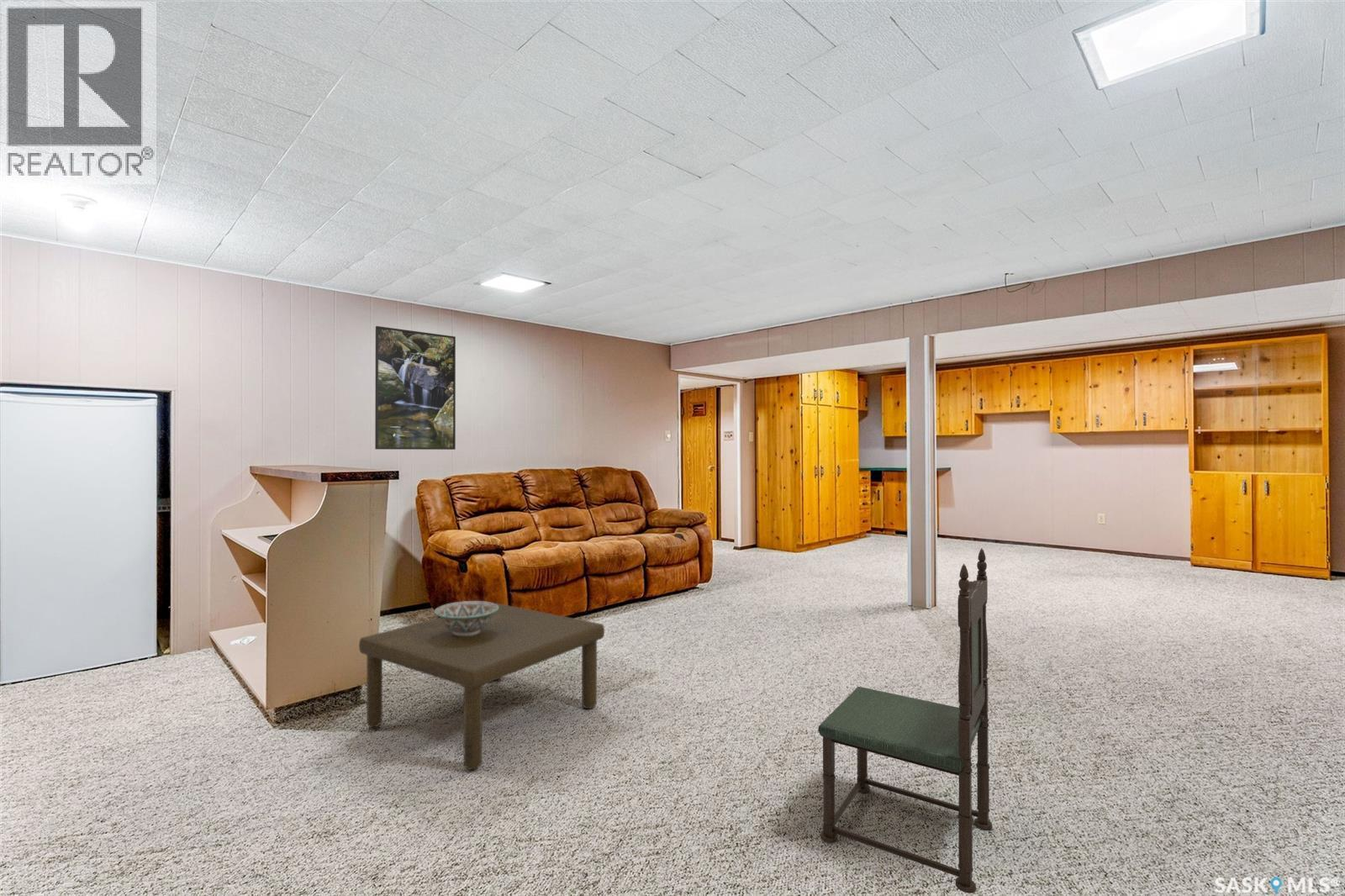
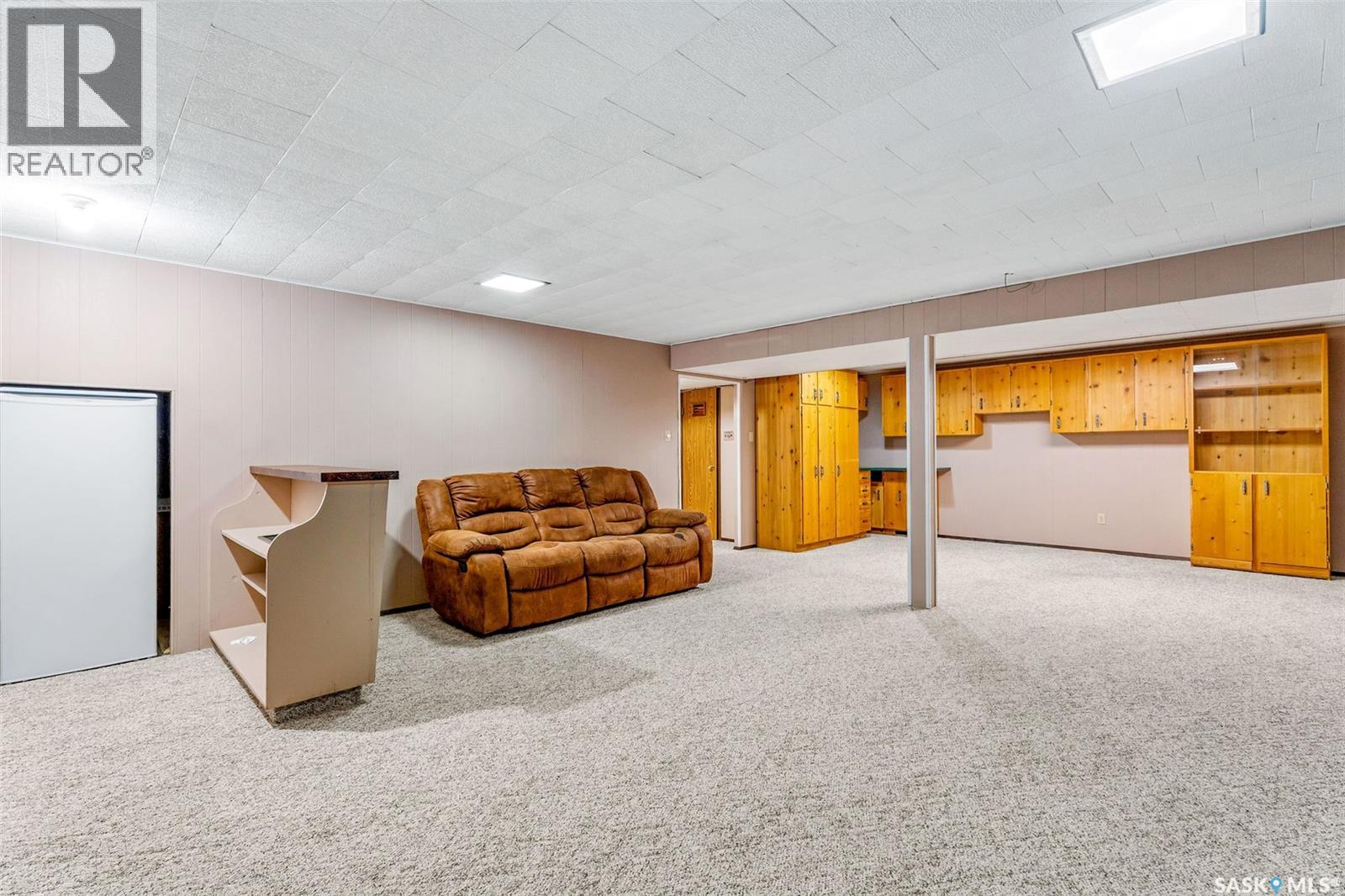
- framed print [374,325,456,451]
- dining chair [817,547,993,894]
- decorative bowl [433,600,498,636]
- coffee table [358,603,605,771]
